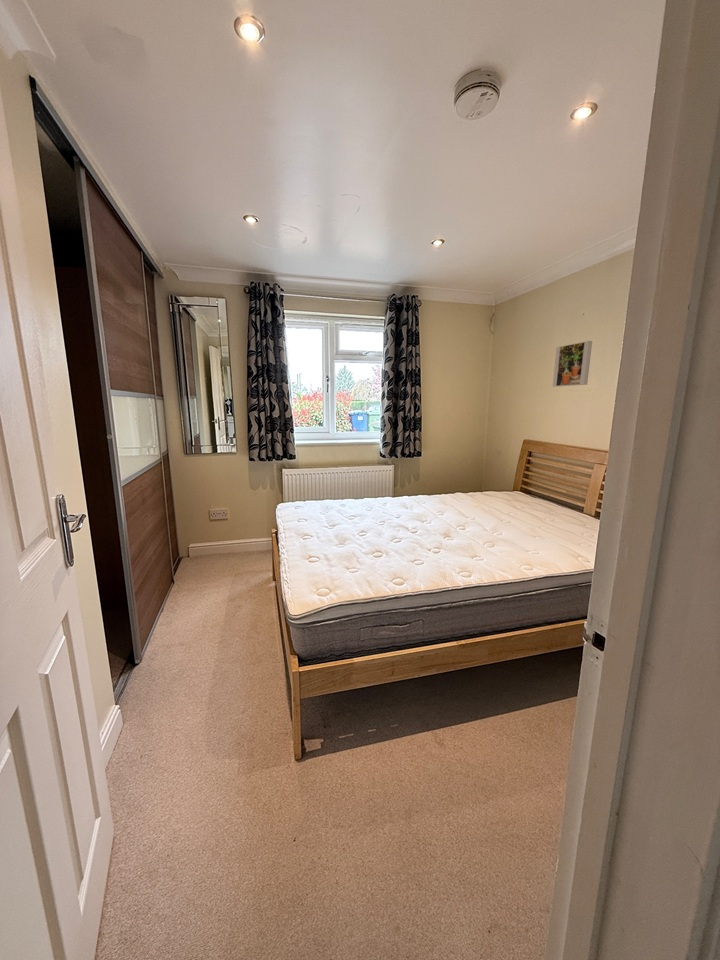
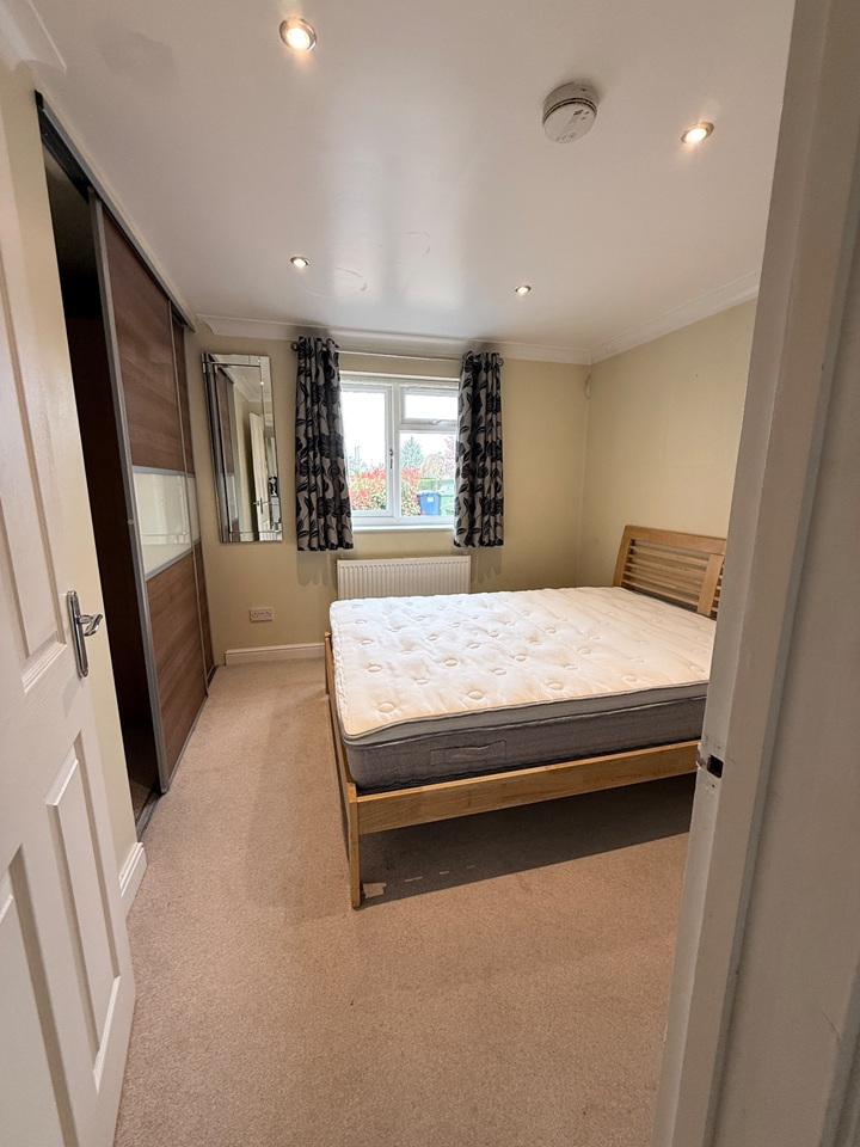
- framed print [552,340,593,388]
